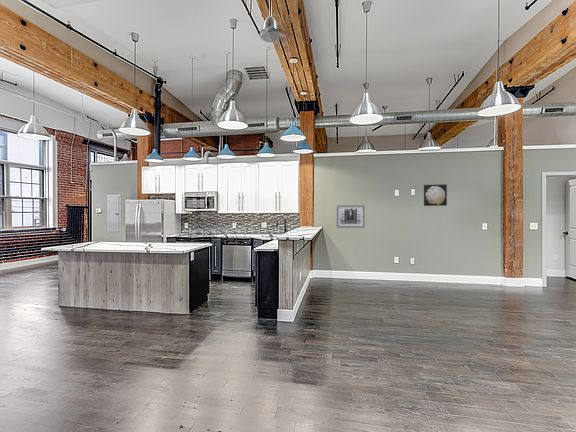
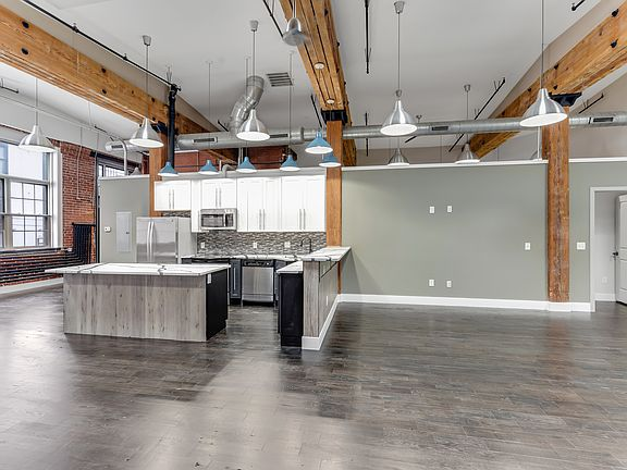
- wall art [423,183,448,207]
- wall art [336,204,366,229]
